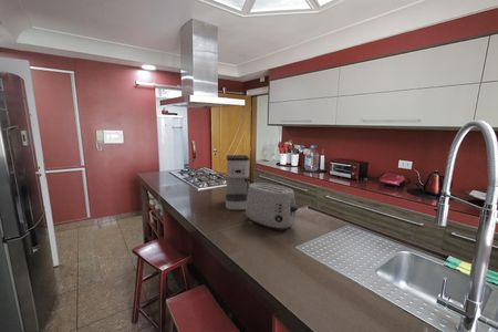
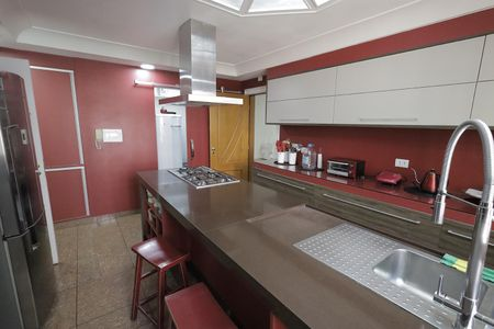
- coffee maker [225,154,255,211]
- toaster [245,181,299,232]
